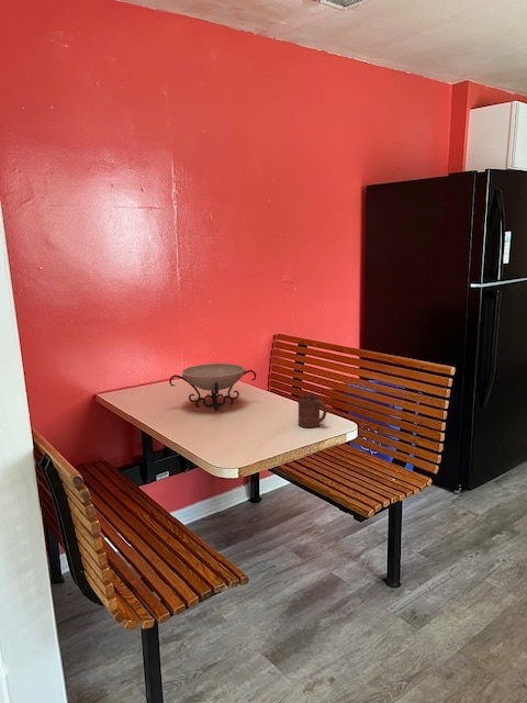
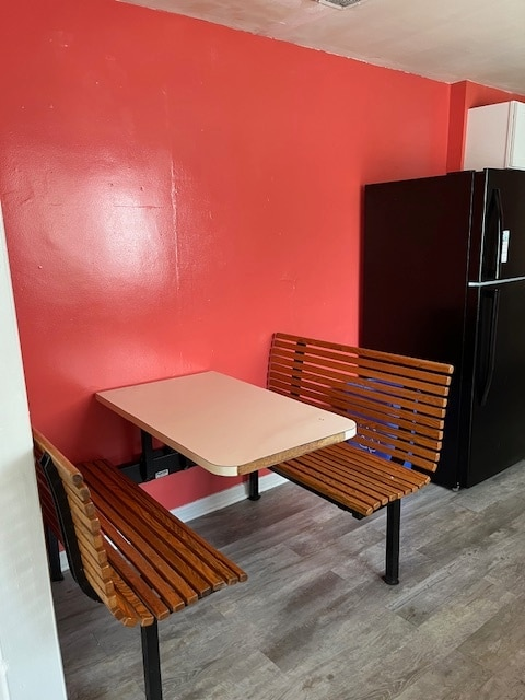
- cup [298,393,328,428]
- decorative bowl [168,362,257,412]
